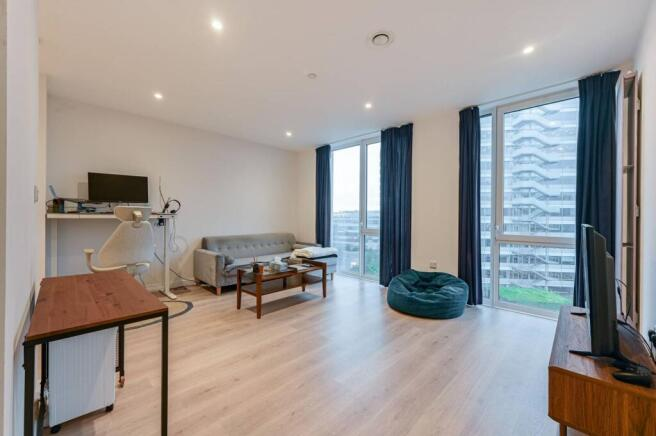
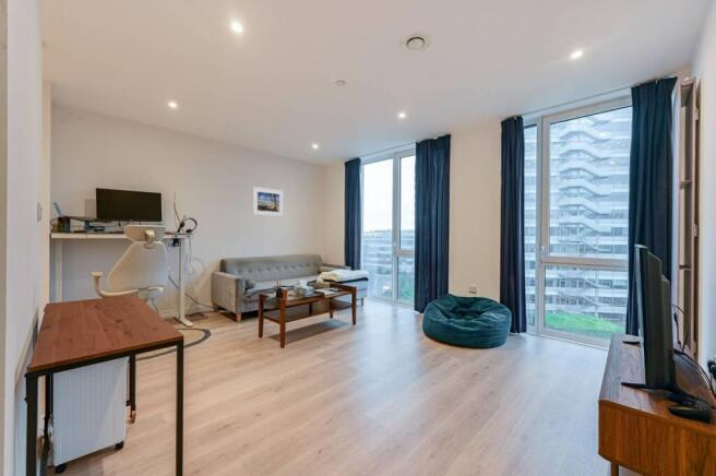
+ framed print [251,186,285,217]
